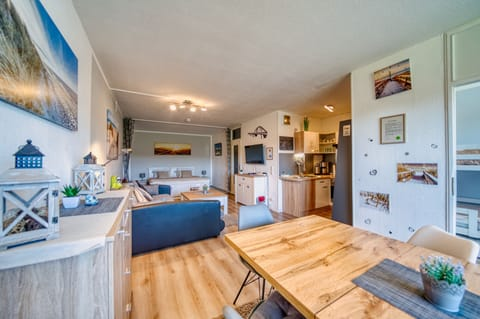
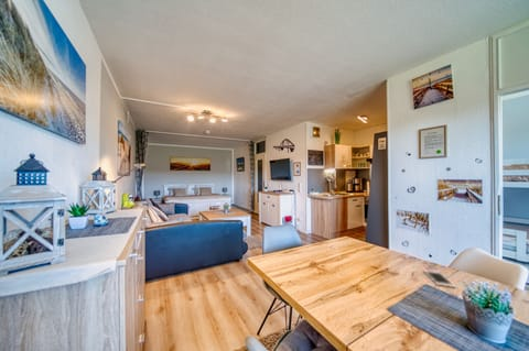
+ cell phone [422,268,456,288]
